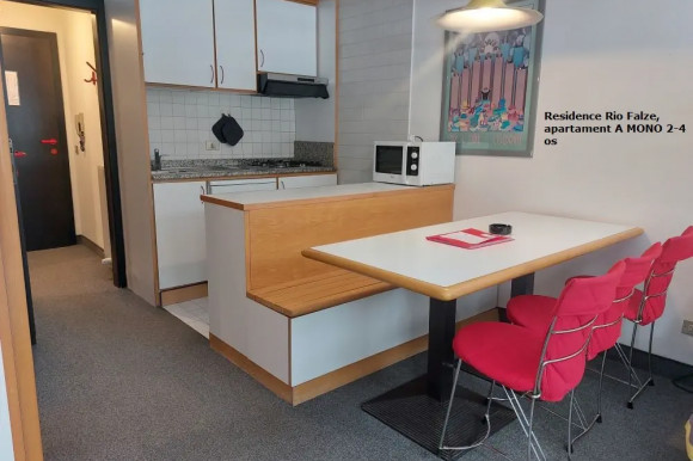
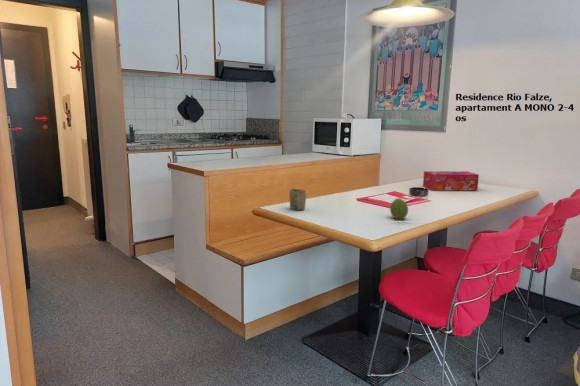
+ tissue box [422,170,480,191]
+ fruit [389,197,409,221]
+ cup [288,188,307,211]
